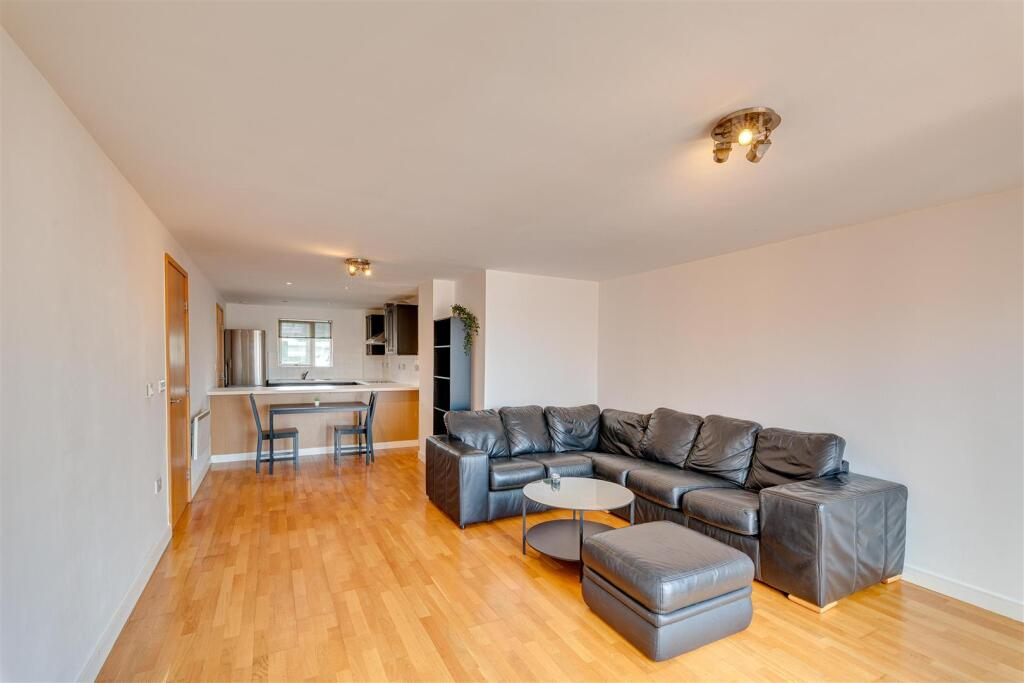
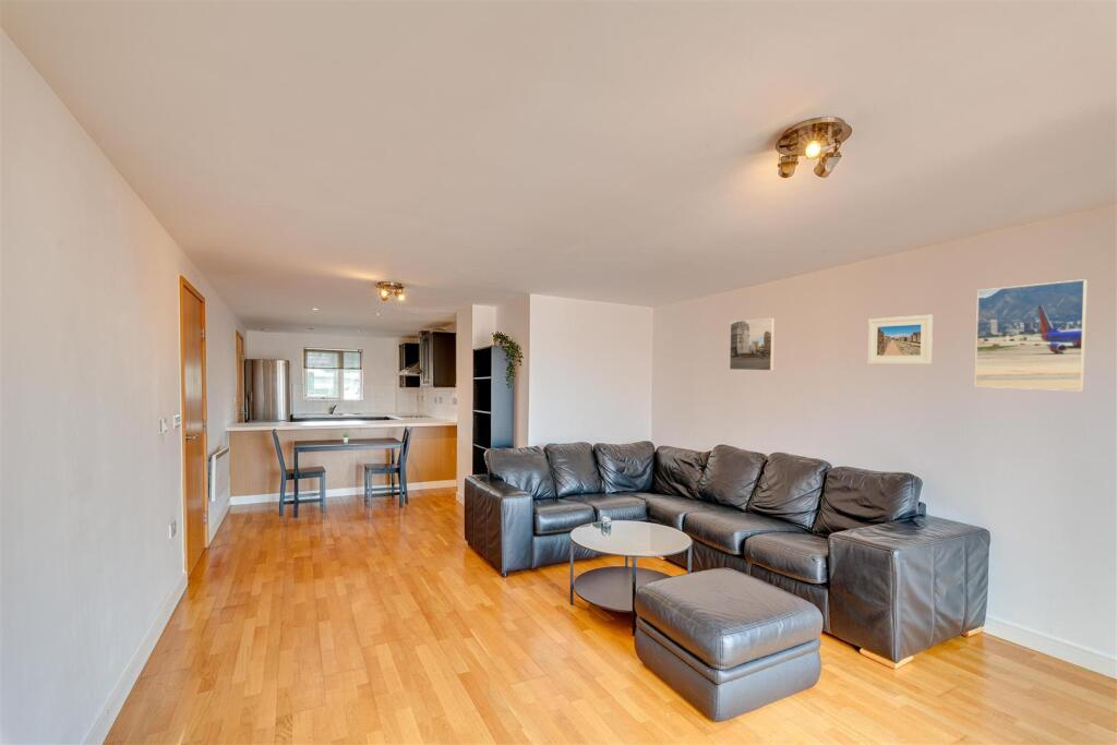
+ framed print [867,314,934,365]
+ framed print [974,278,1089,392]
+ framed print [729,316,776,372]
